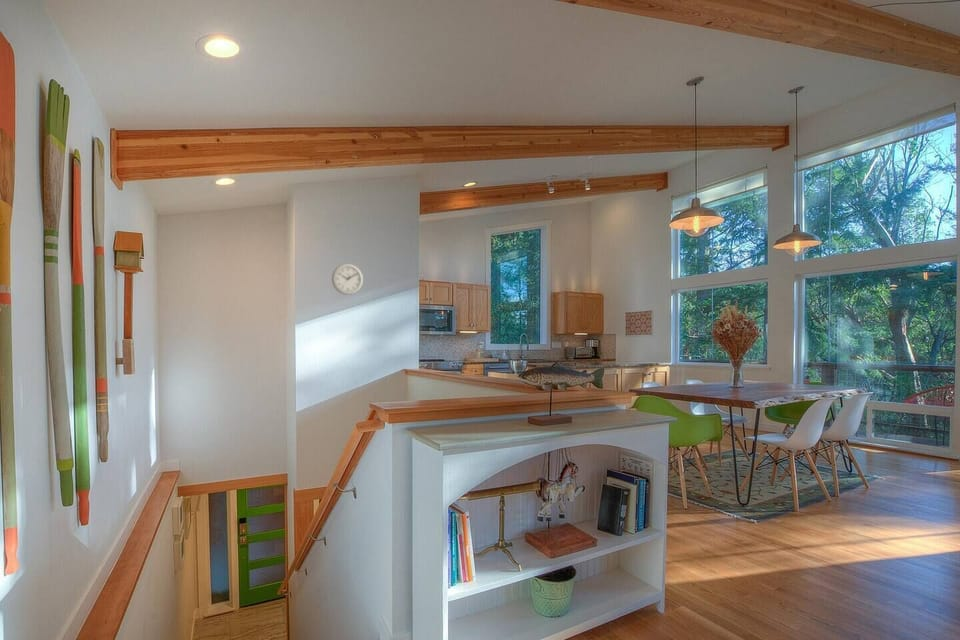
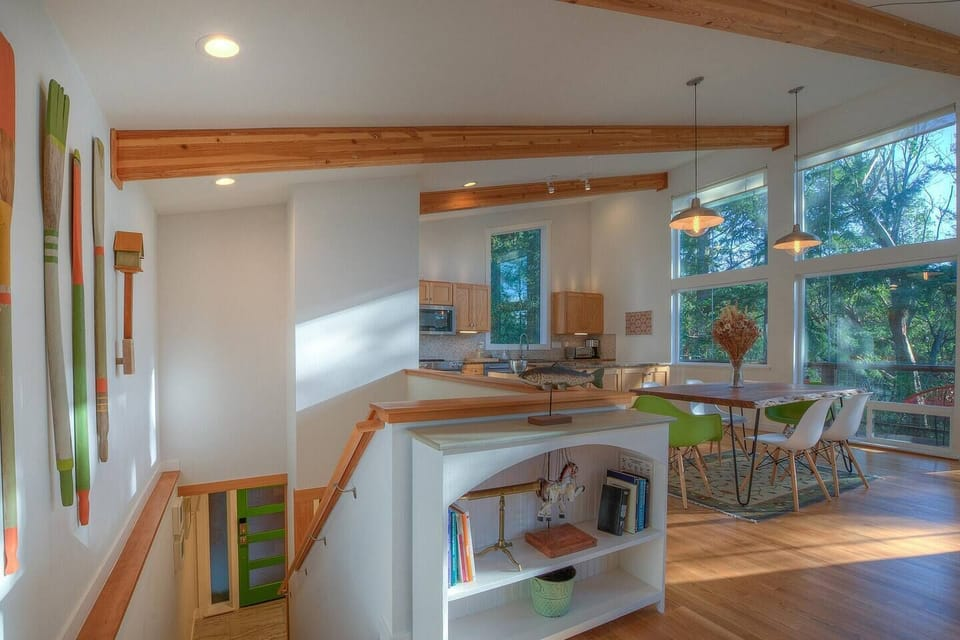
- wall clock [331,263,364,296]
